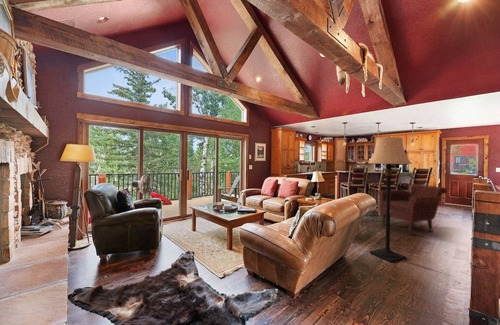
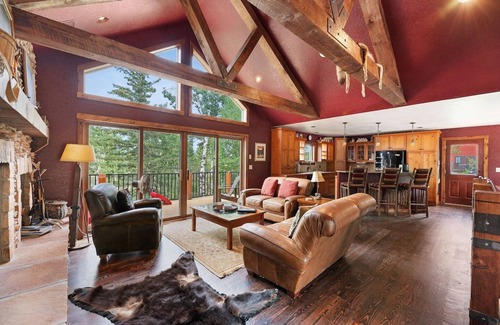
- lamp [367,136,413,263]
- leather [377,183,448,236]
